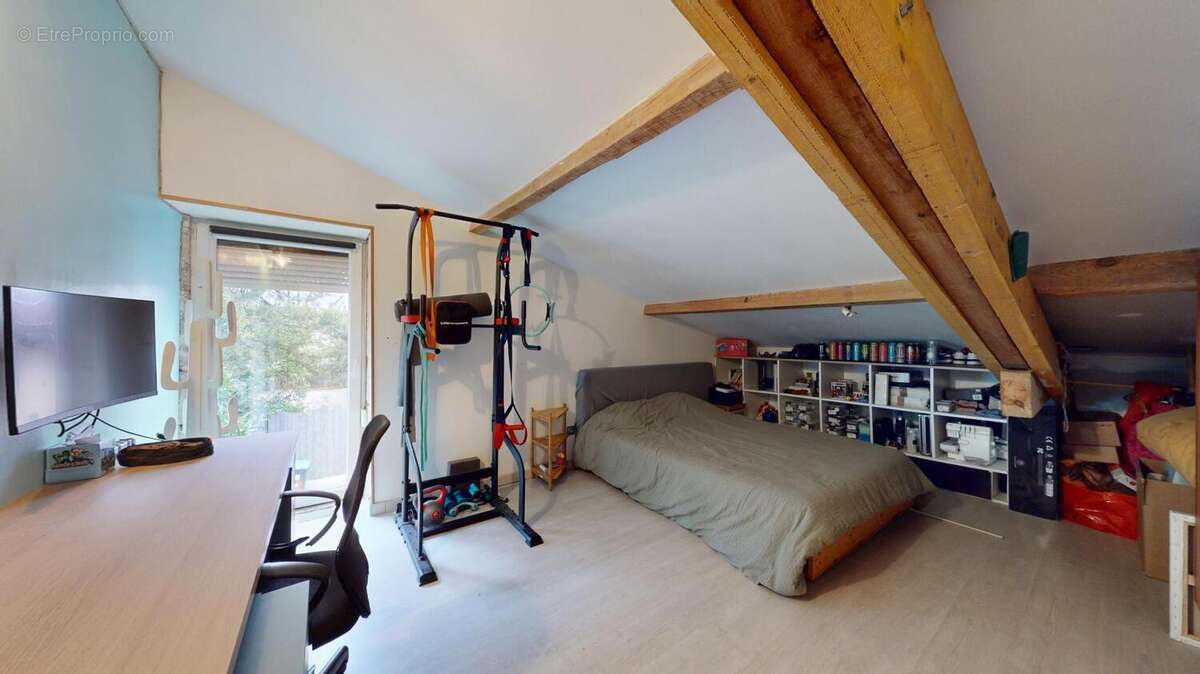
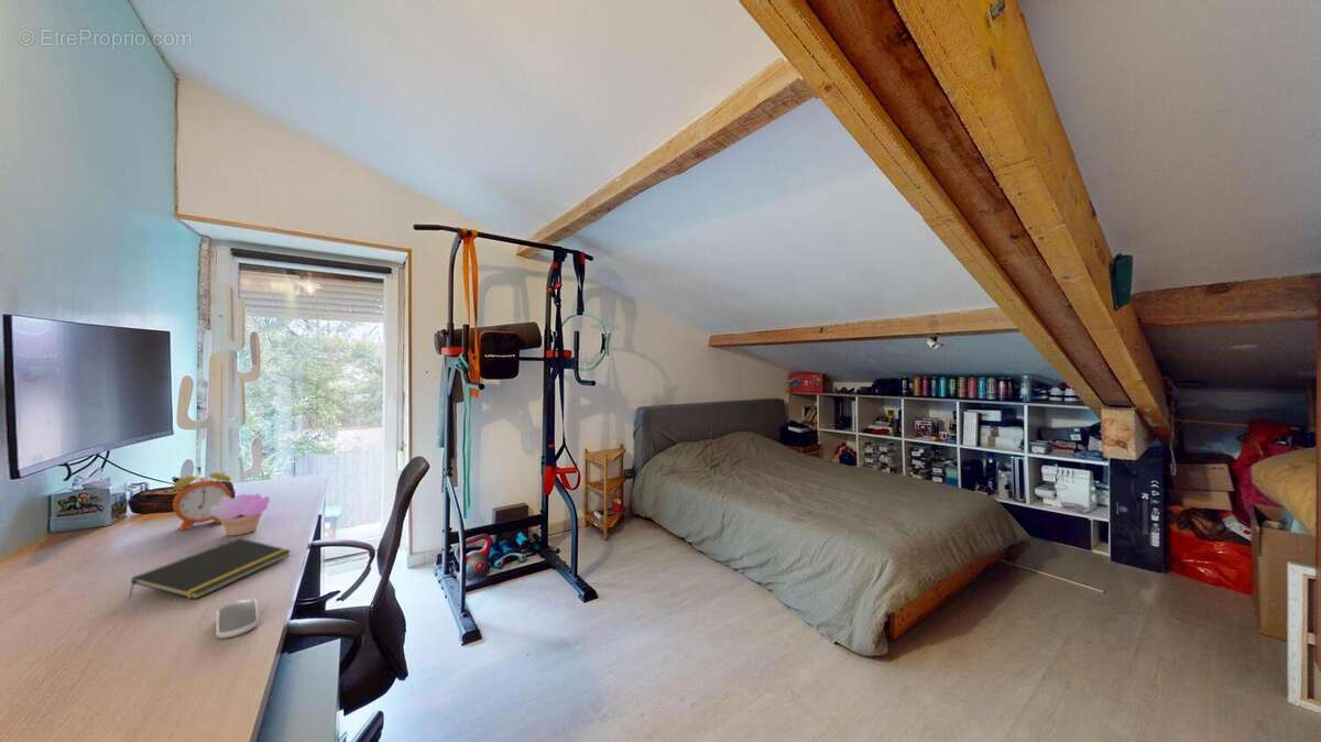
+ alarm clock [172,462,233,532]
+ notepad [128,537,293,600]
+ succulent plant [210,492,271,536]
+ computer mouse [215,598,260,640]
